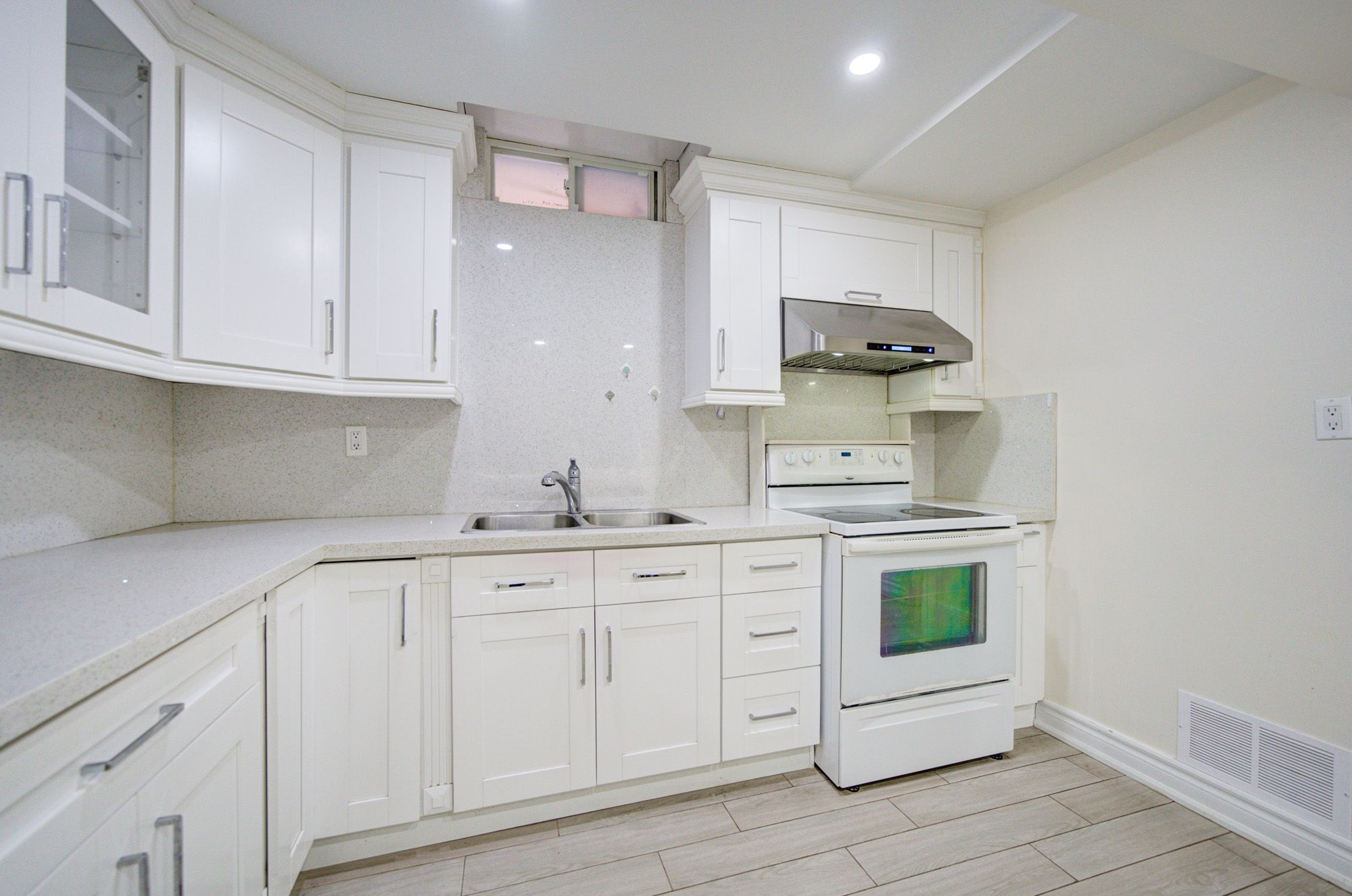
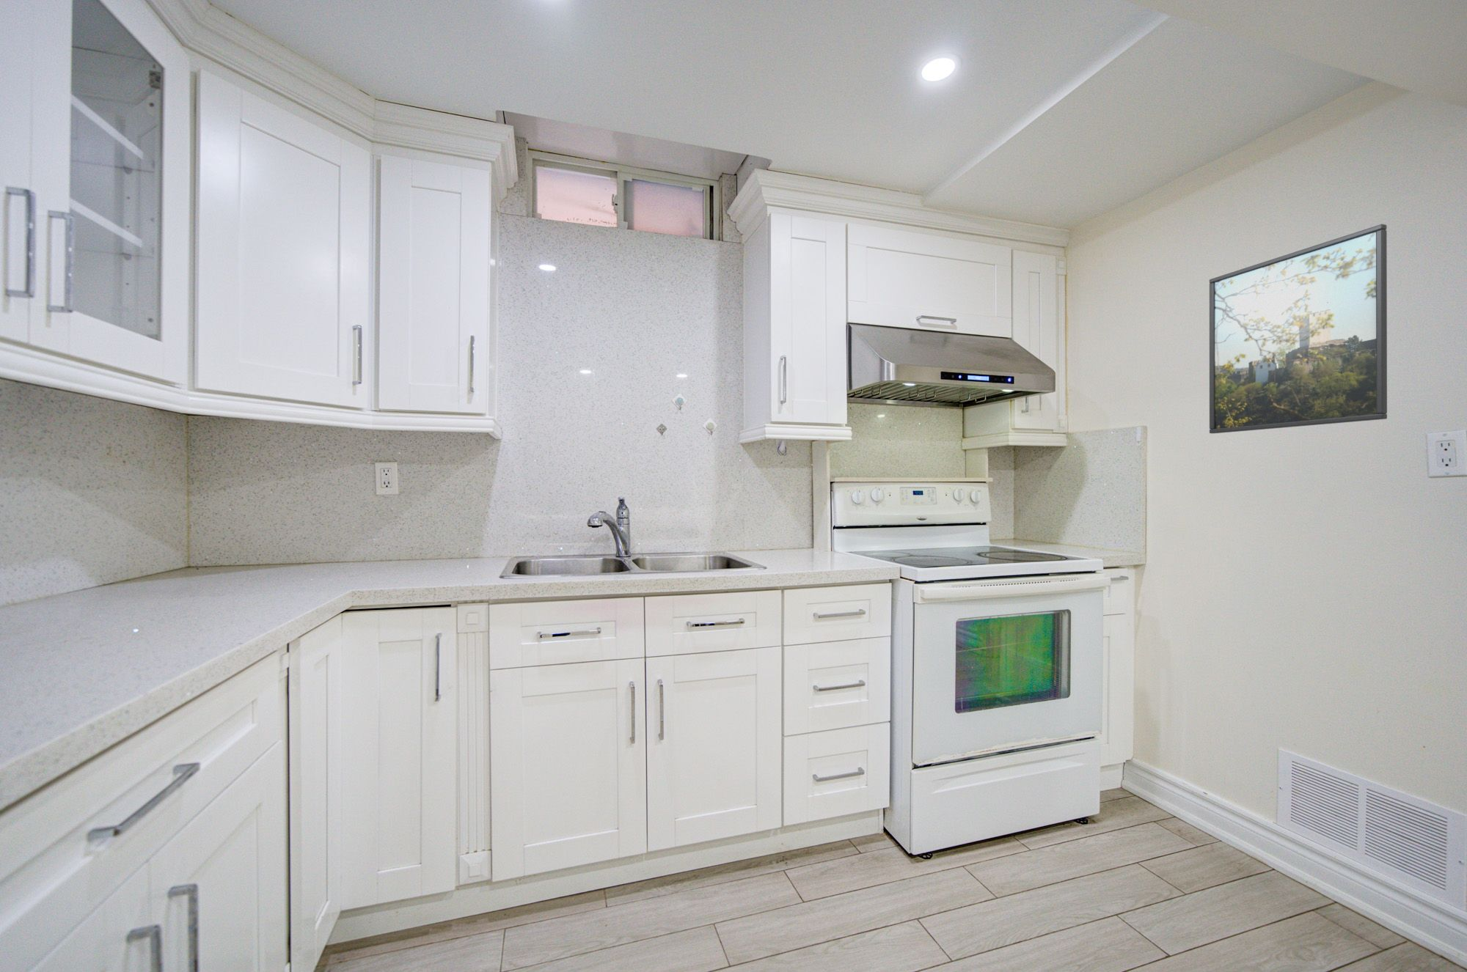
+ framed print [1209,223,1388,434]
